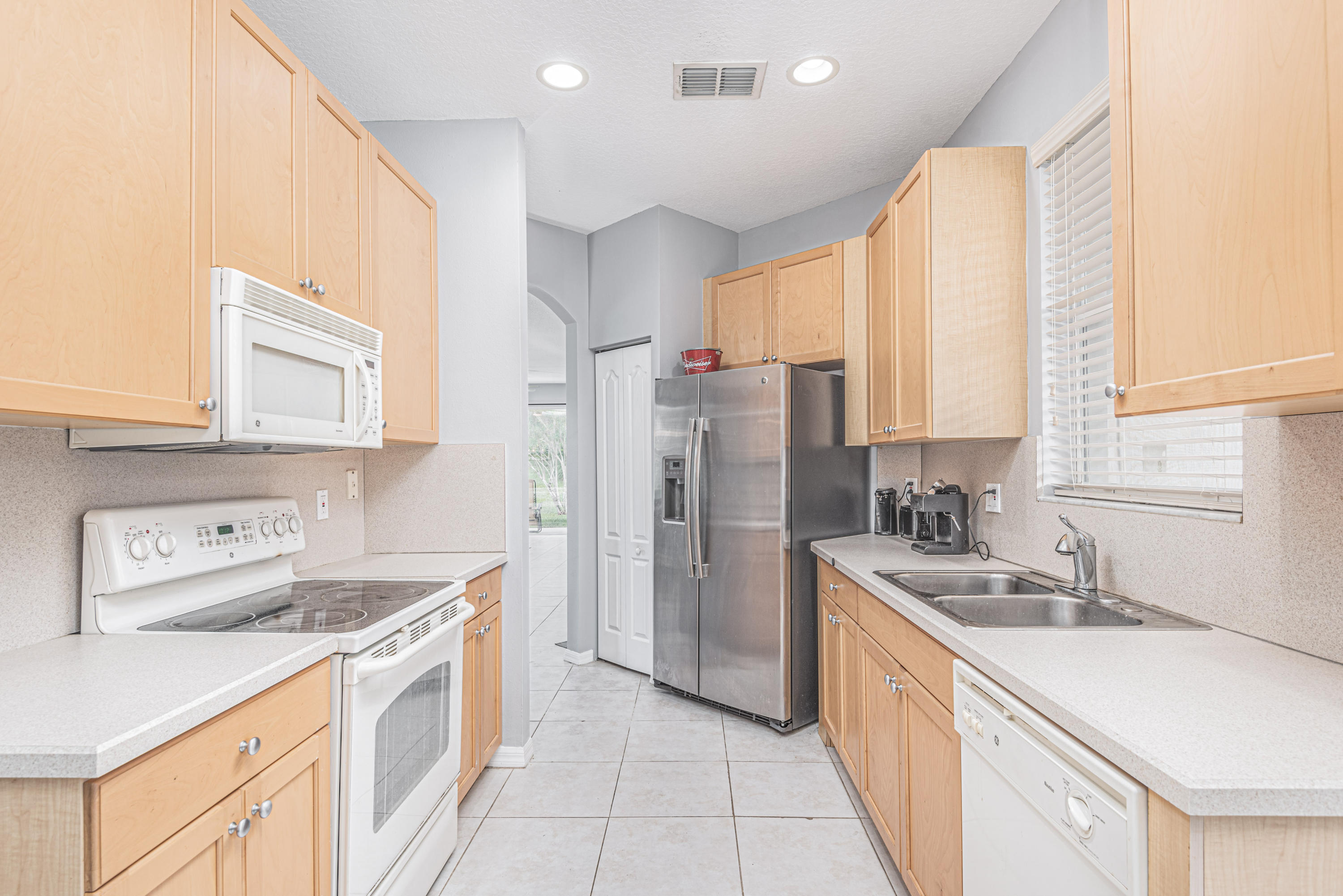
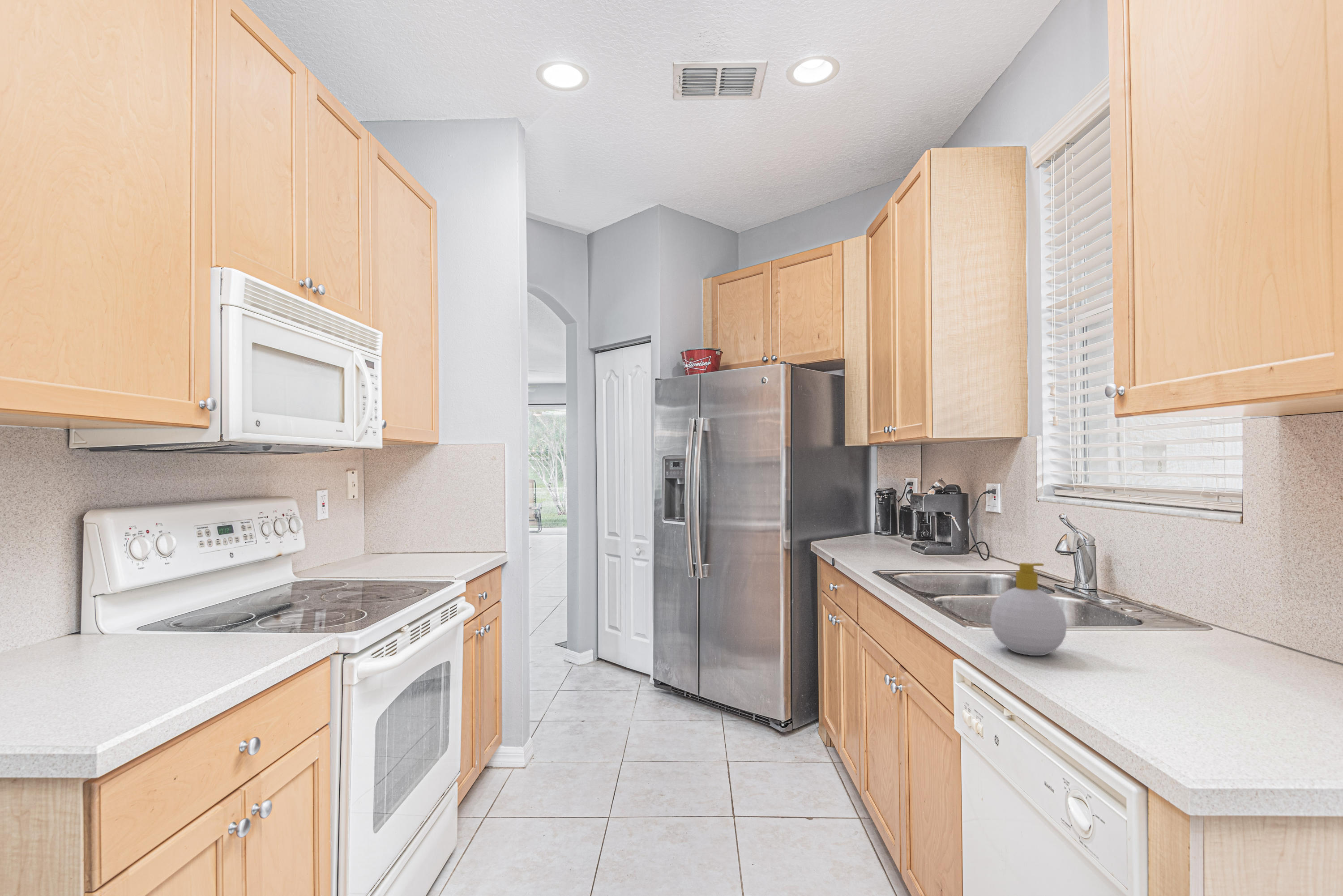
+ soap bottle [990,562,1067,656]
